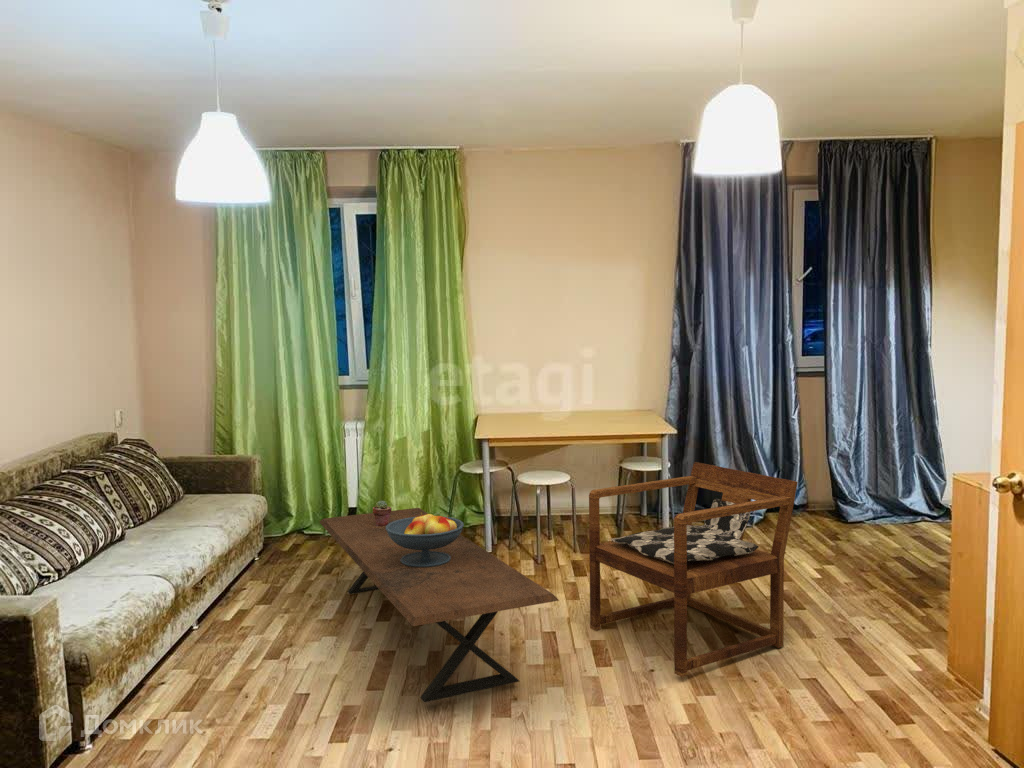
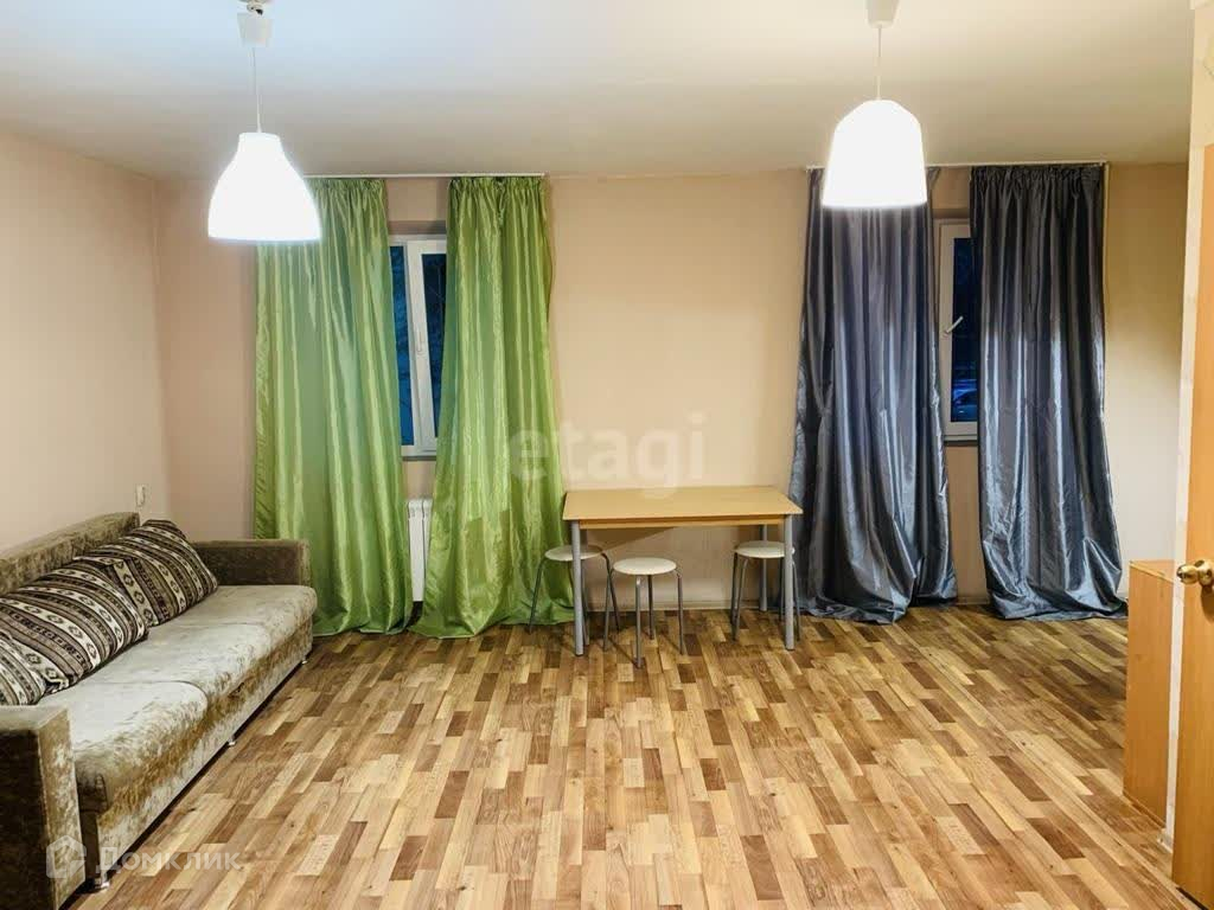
- potted succulent [372,500,392,526]
- armchair [588,461,799,678]
- fruit bowl [386,512,465,567]
- coffee table [318,507,560,703]
